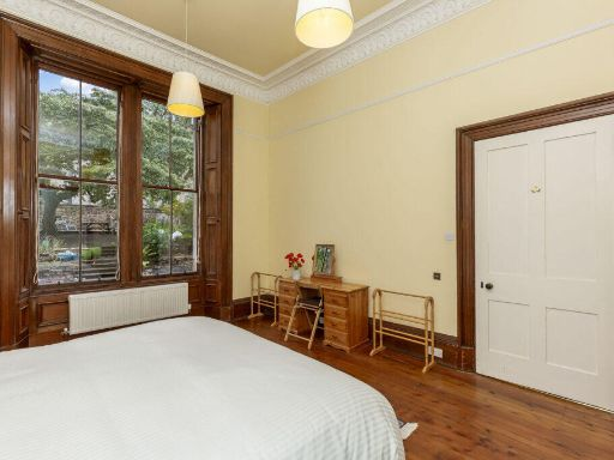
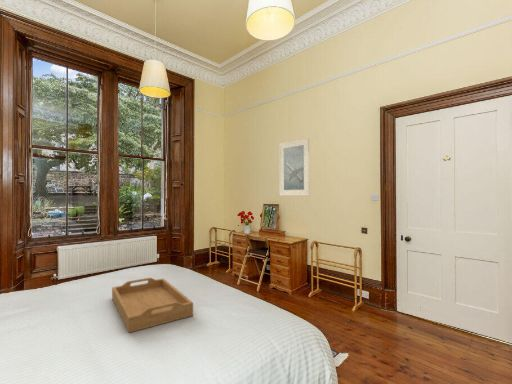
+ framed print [278,137,311,197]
+ serving tray [111,277,194,334]
